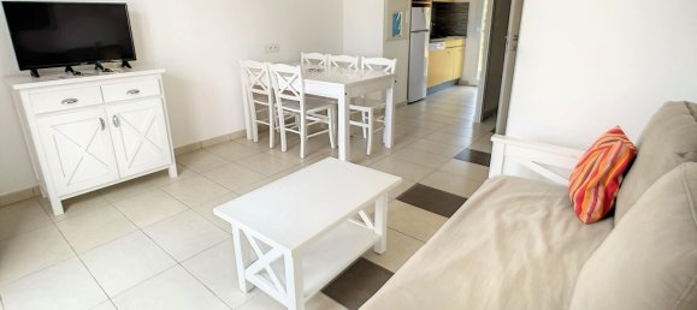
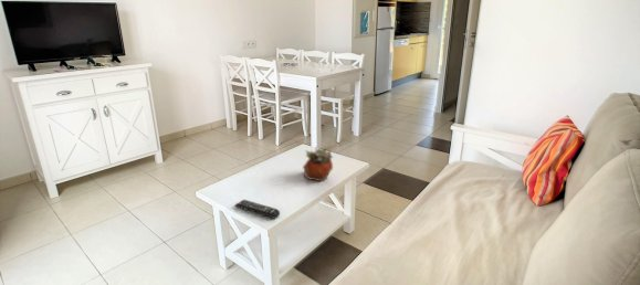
+ remote control [234,199,281,220]
+ succulent planter [302,147,334,182]
